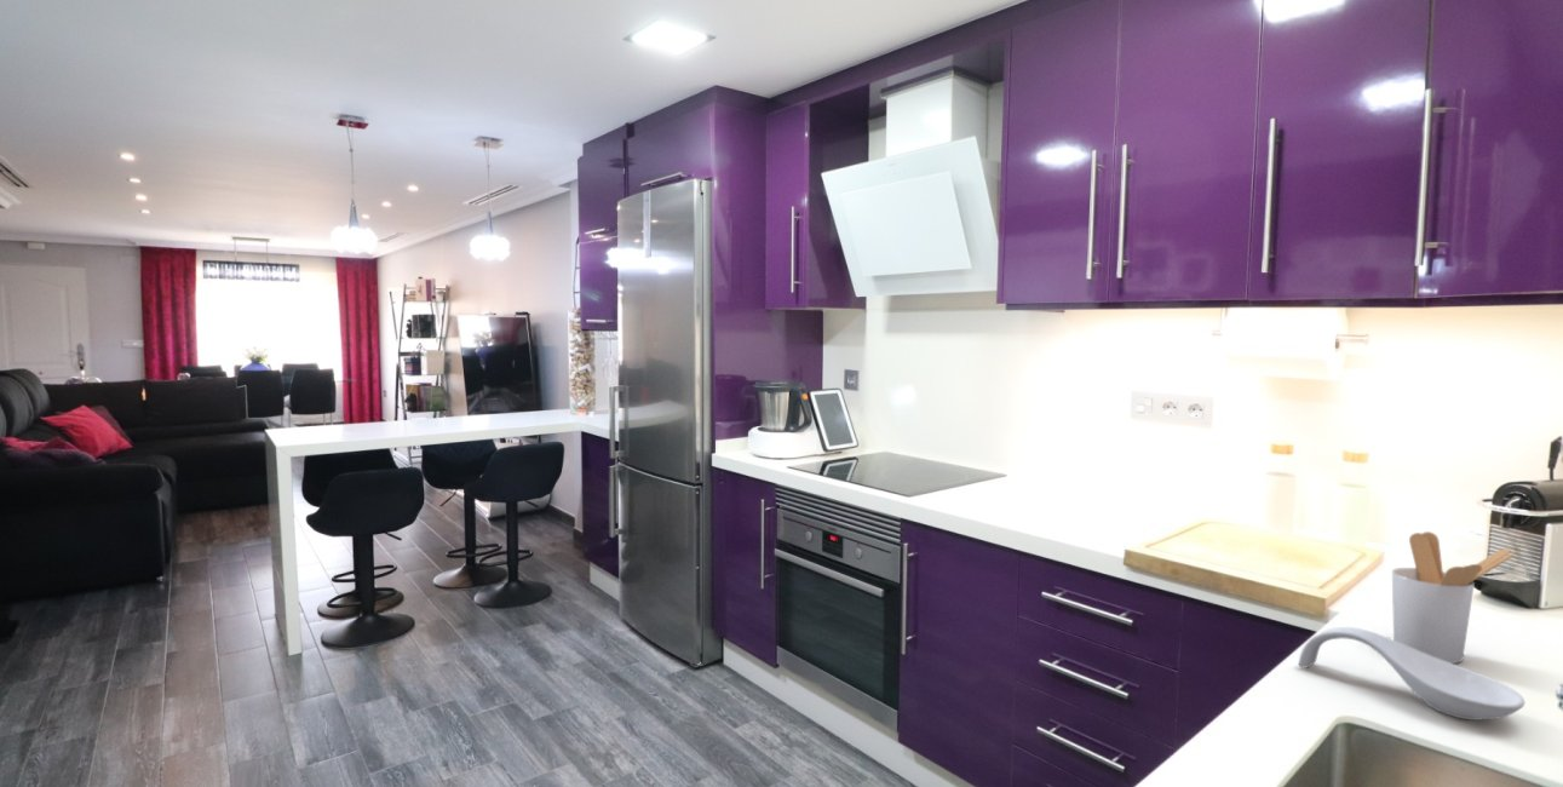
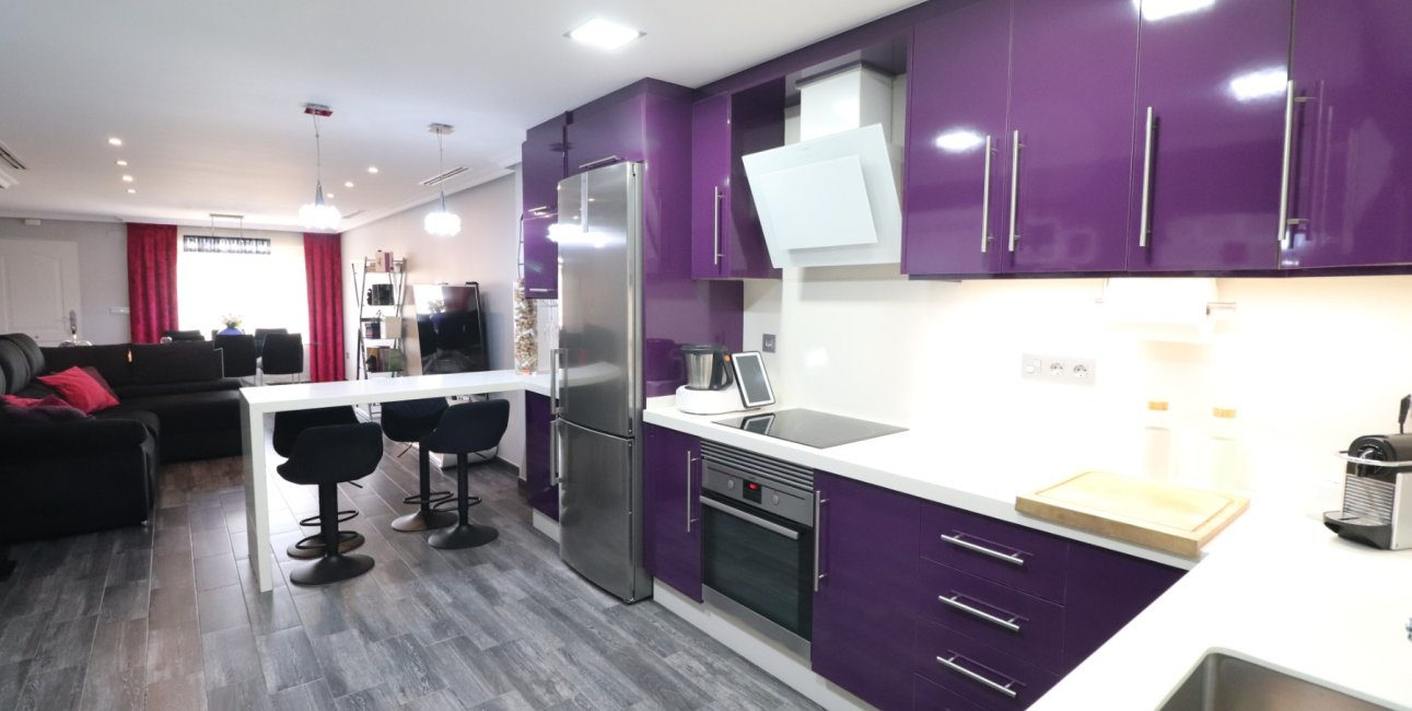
- spoon rest [1298,626,1525,722]
- utensil holder [1391,530,1516,665]
